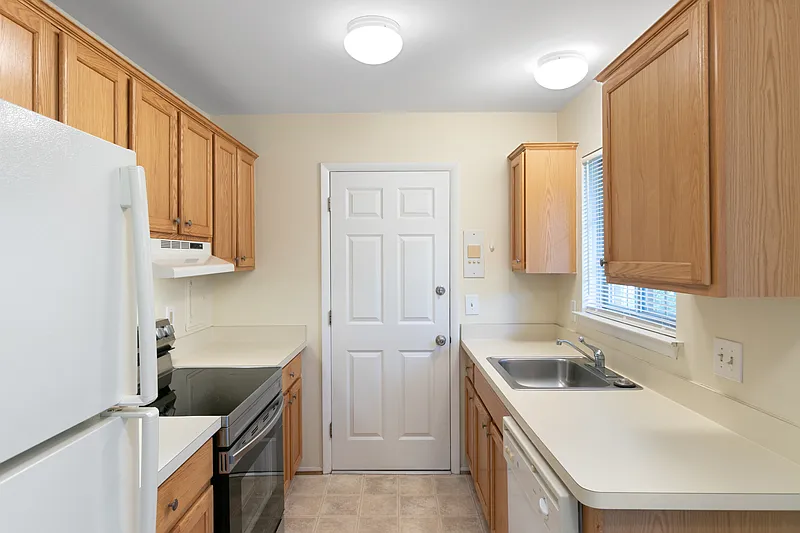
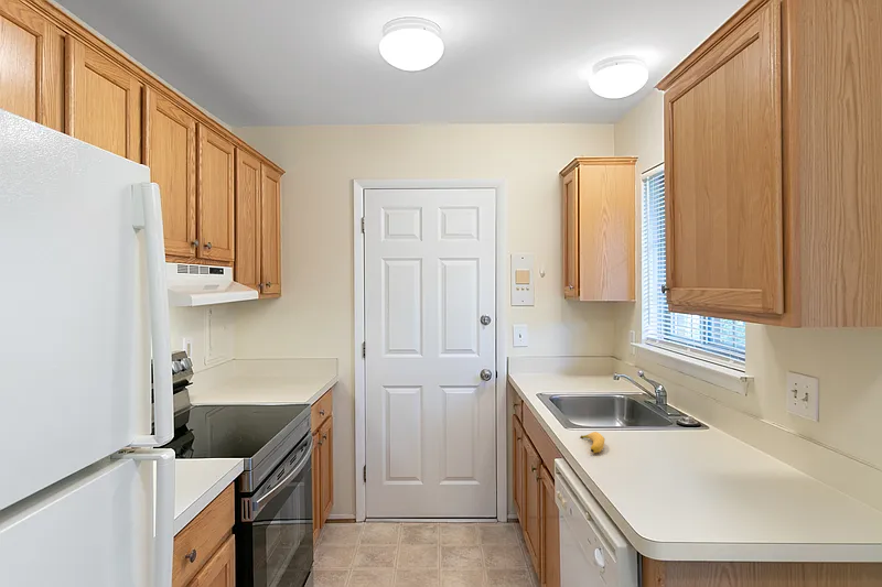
+ banana [579,431,606,454]
